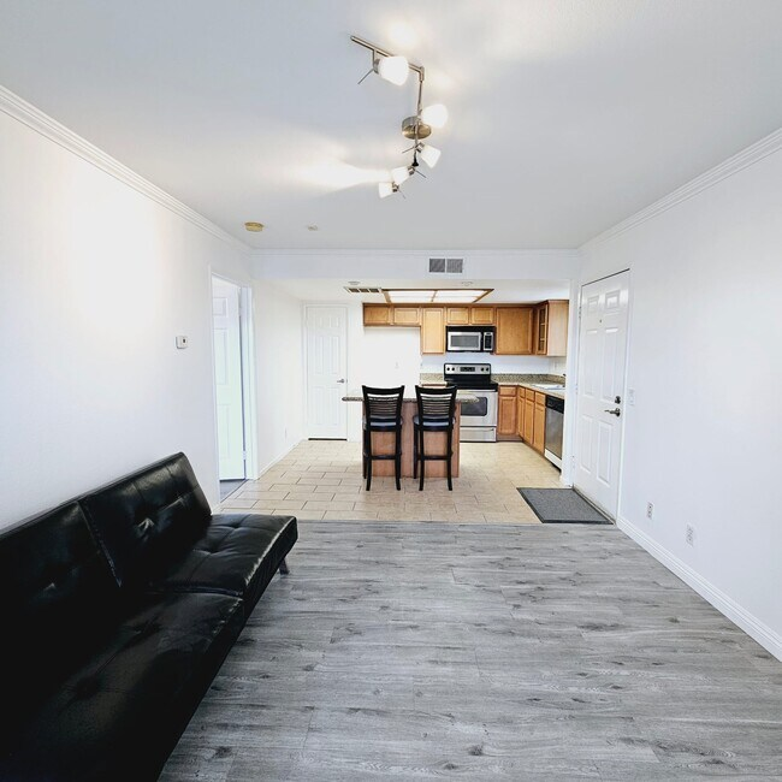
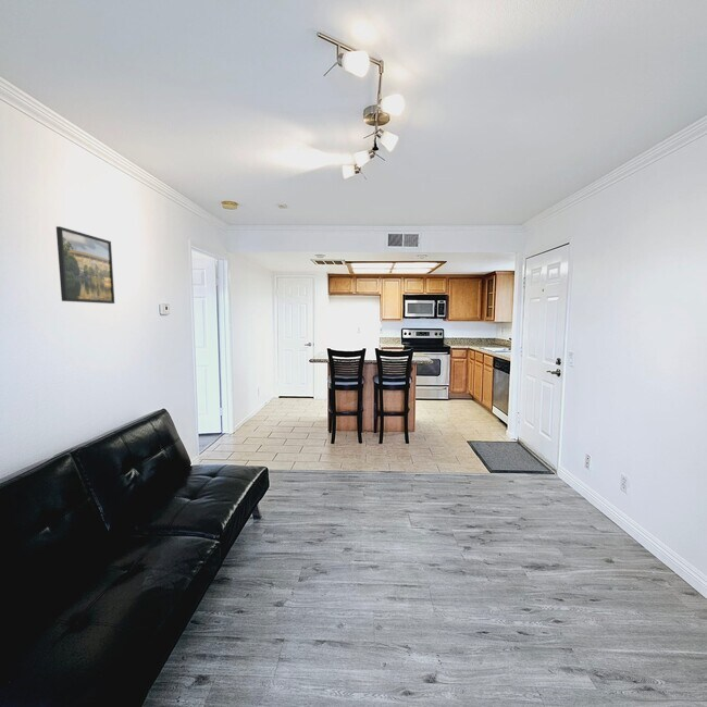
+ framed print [55,225,115,305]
